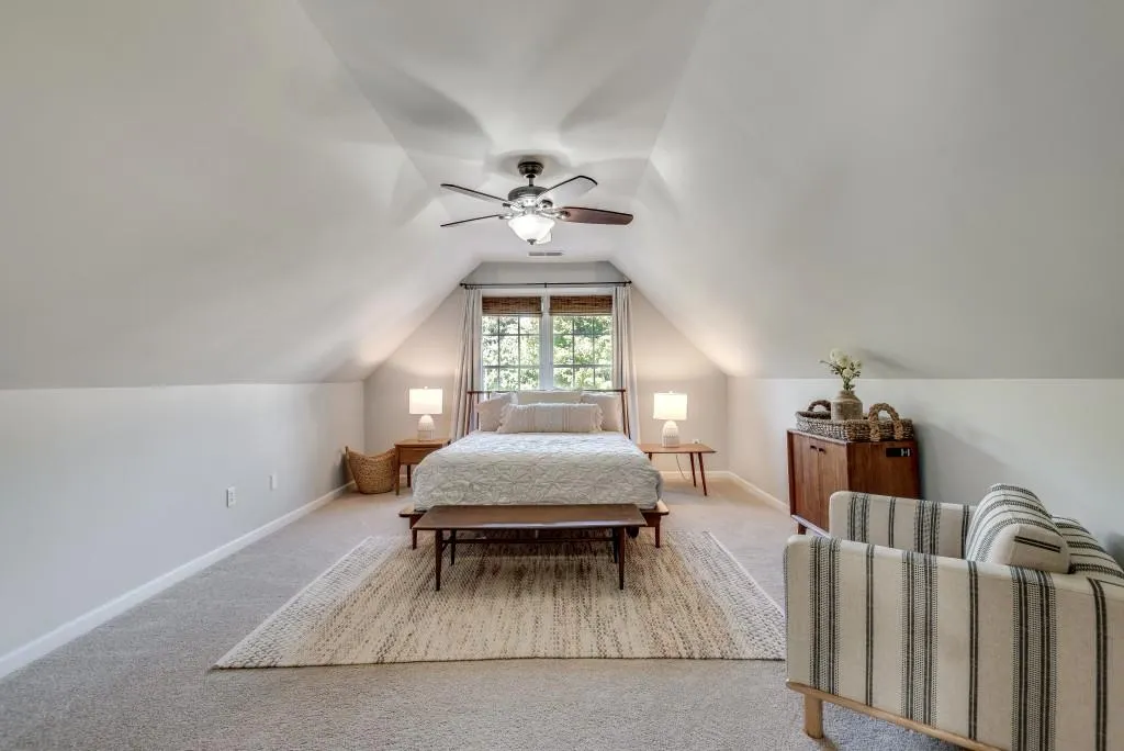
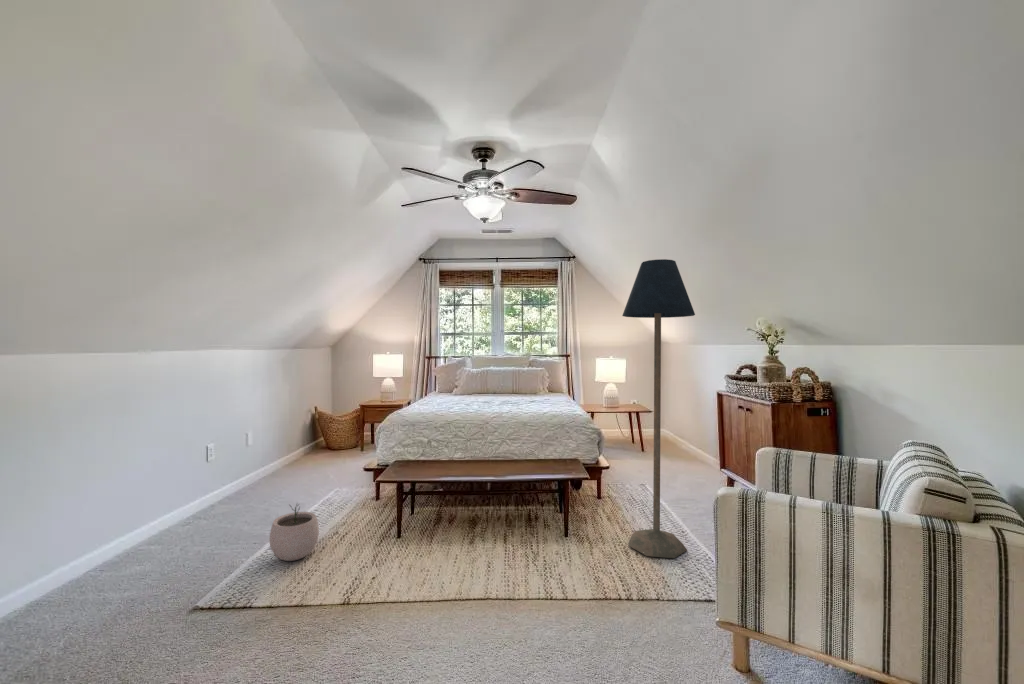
+ plant pot [268,503,320,562]
+ floor lamp [621,258,696,559]
